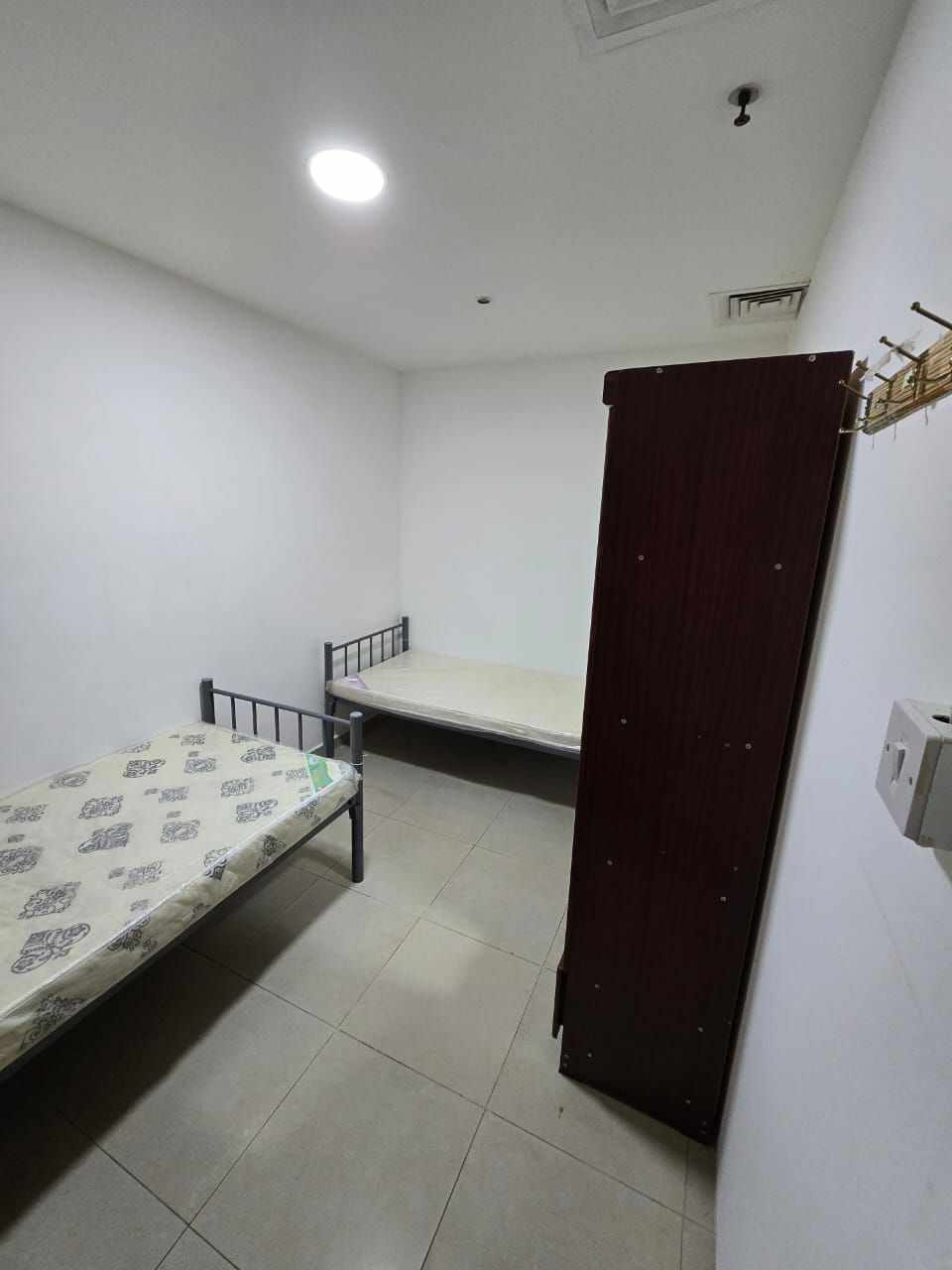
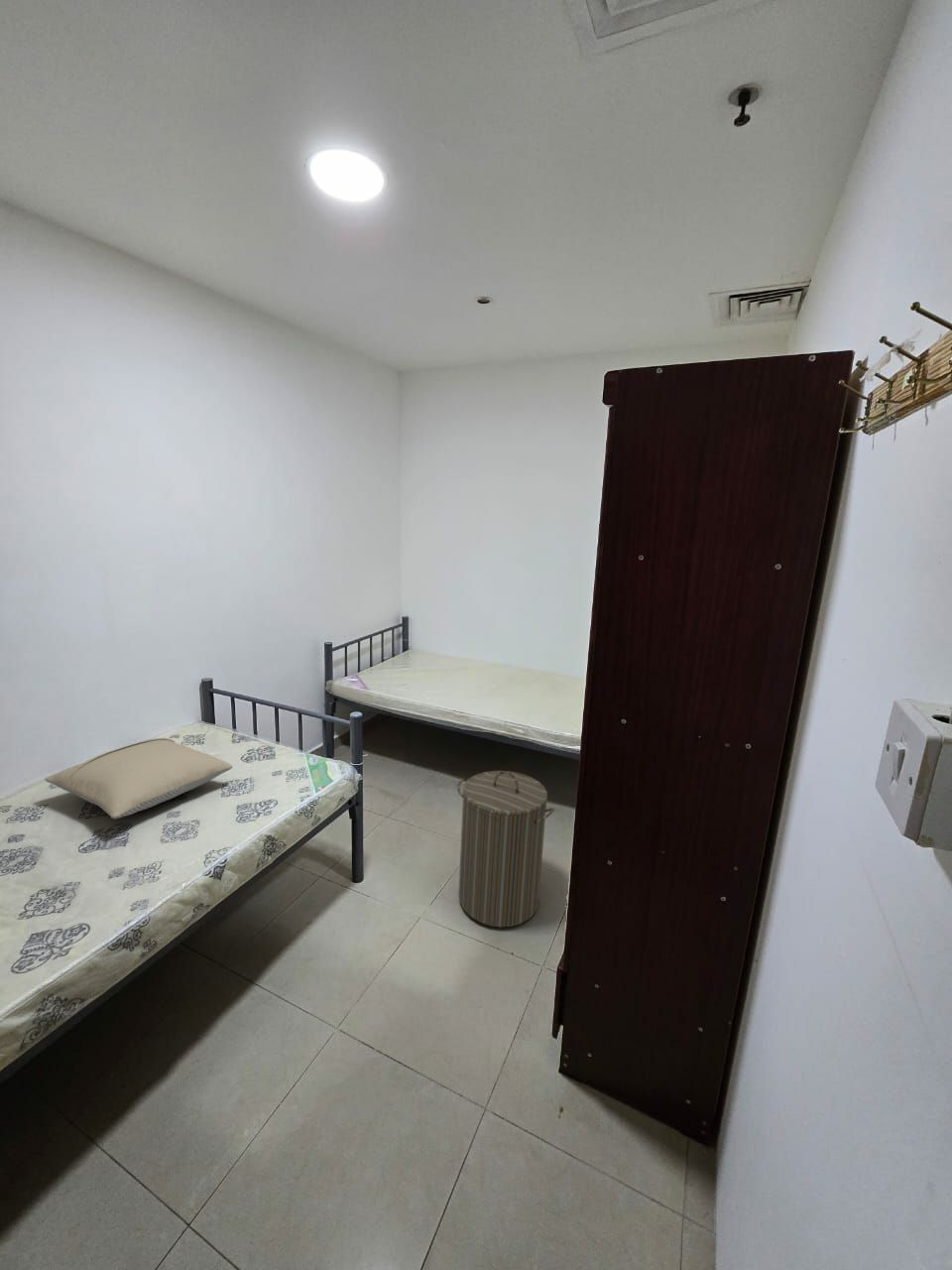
+ laundry hamper [456,770,555,928]
+ pillow [44,737,233,820]
